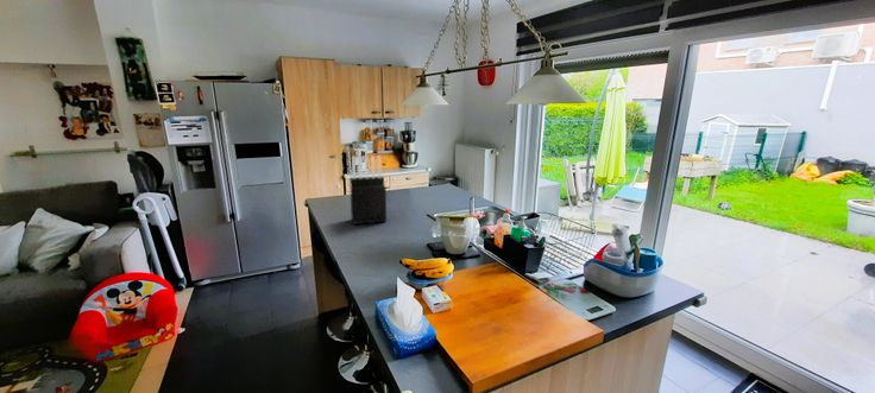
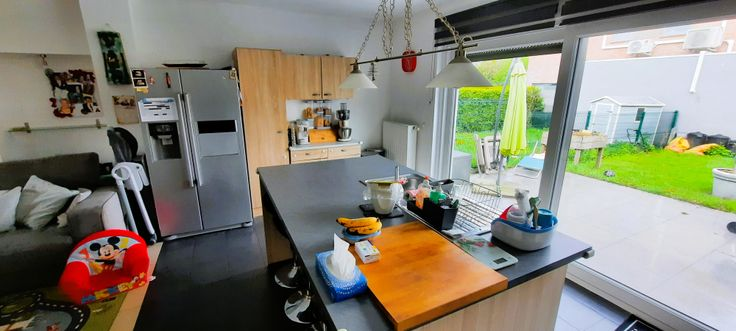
- knife block [348,154,388,226]
